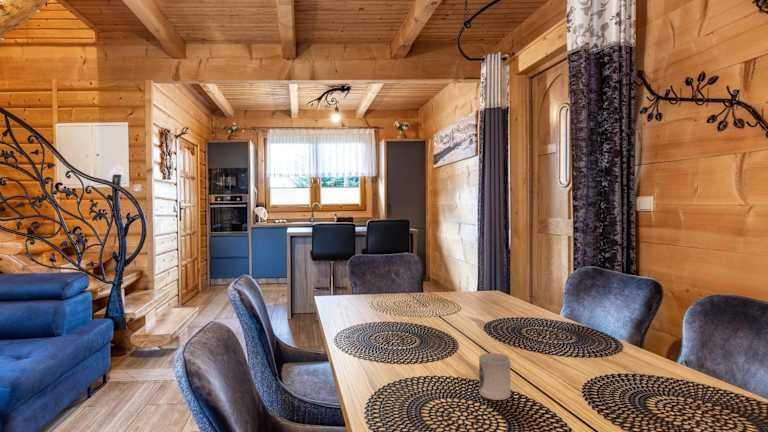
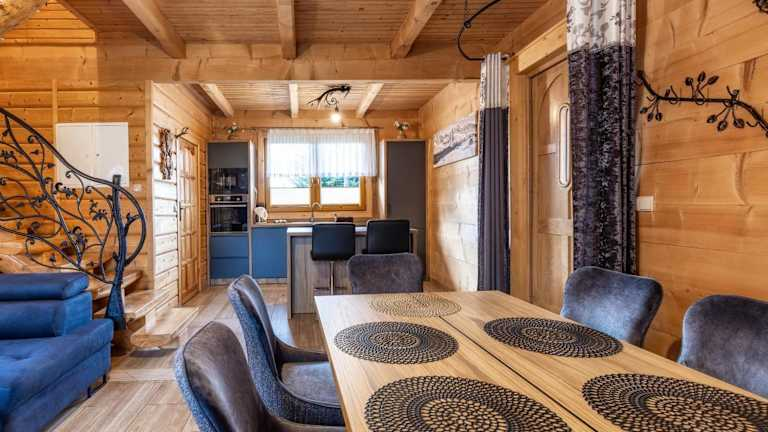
- cup [478,352,512,401]
